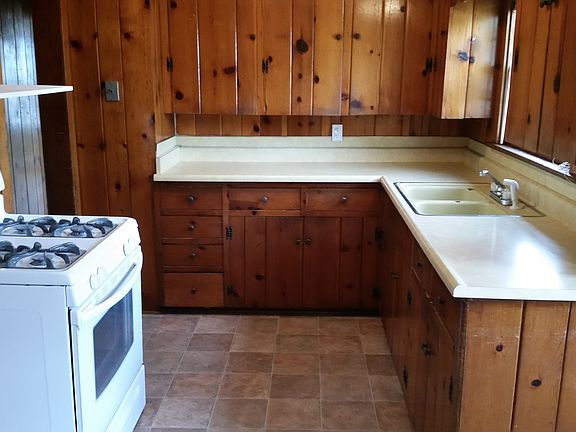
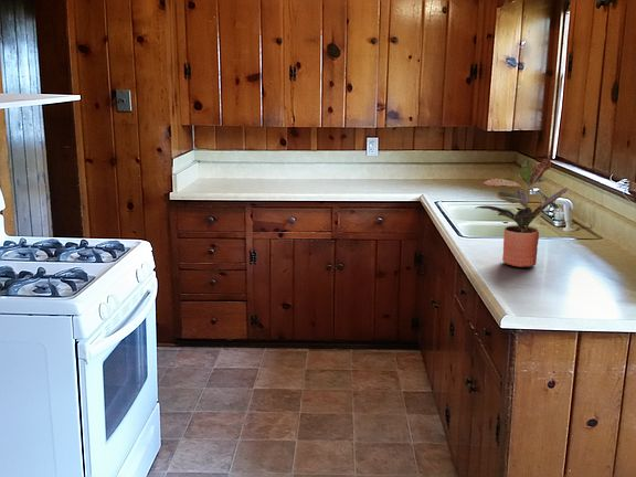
+ potted plant [474,157,571,269]
